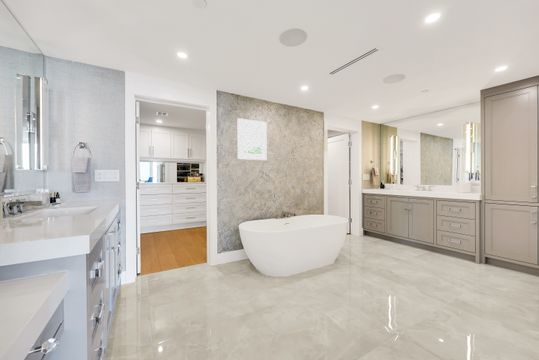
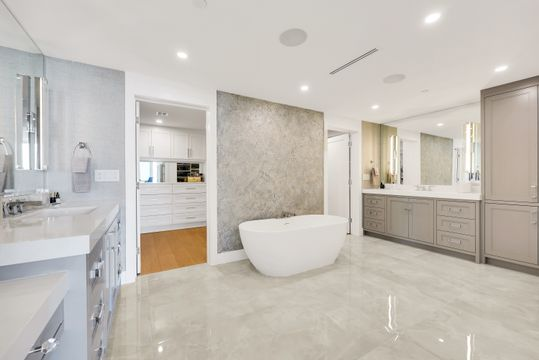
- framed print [237,117,268,161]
